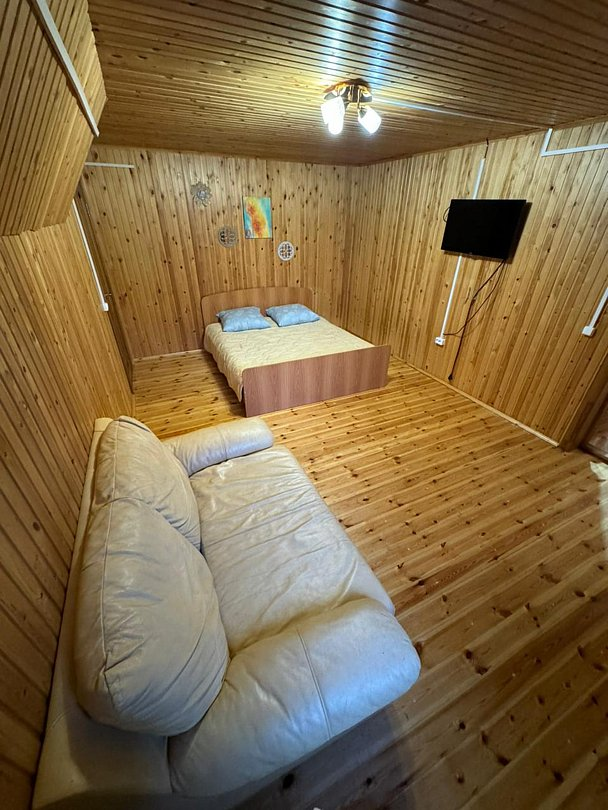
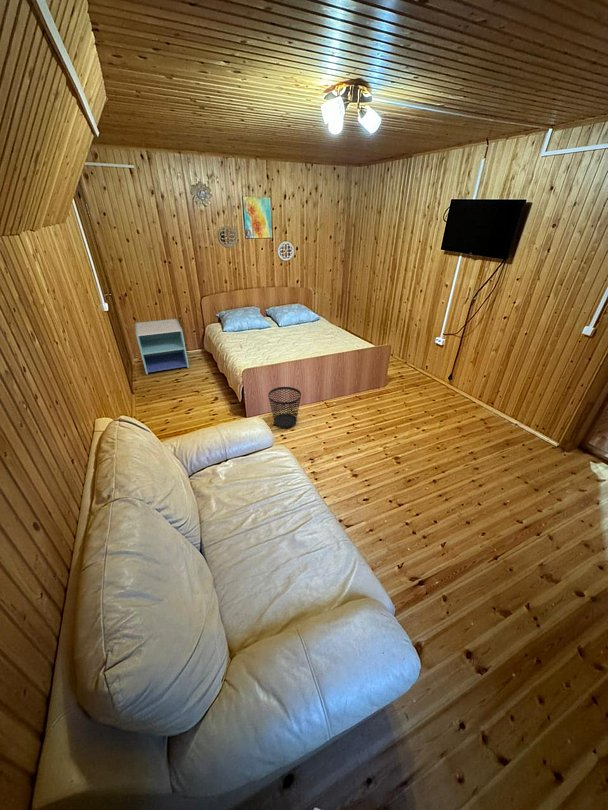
+ nightstand [134,318,190,376]
+ wastebasket [267,386,302,429]
